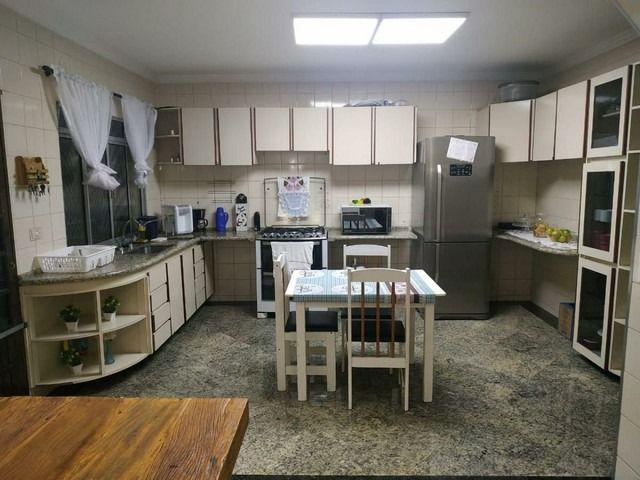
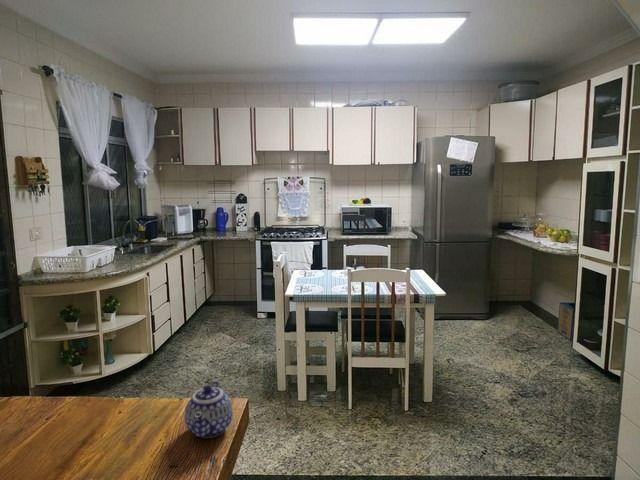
+ teapot [183,380,234,439]
